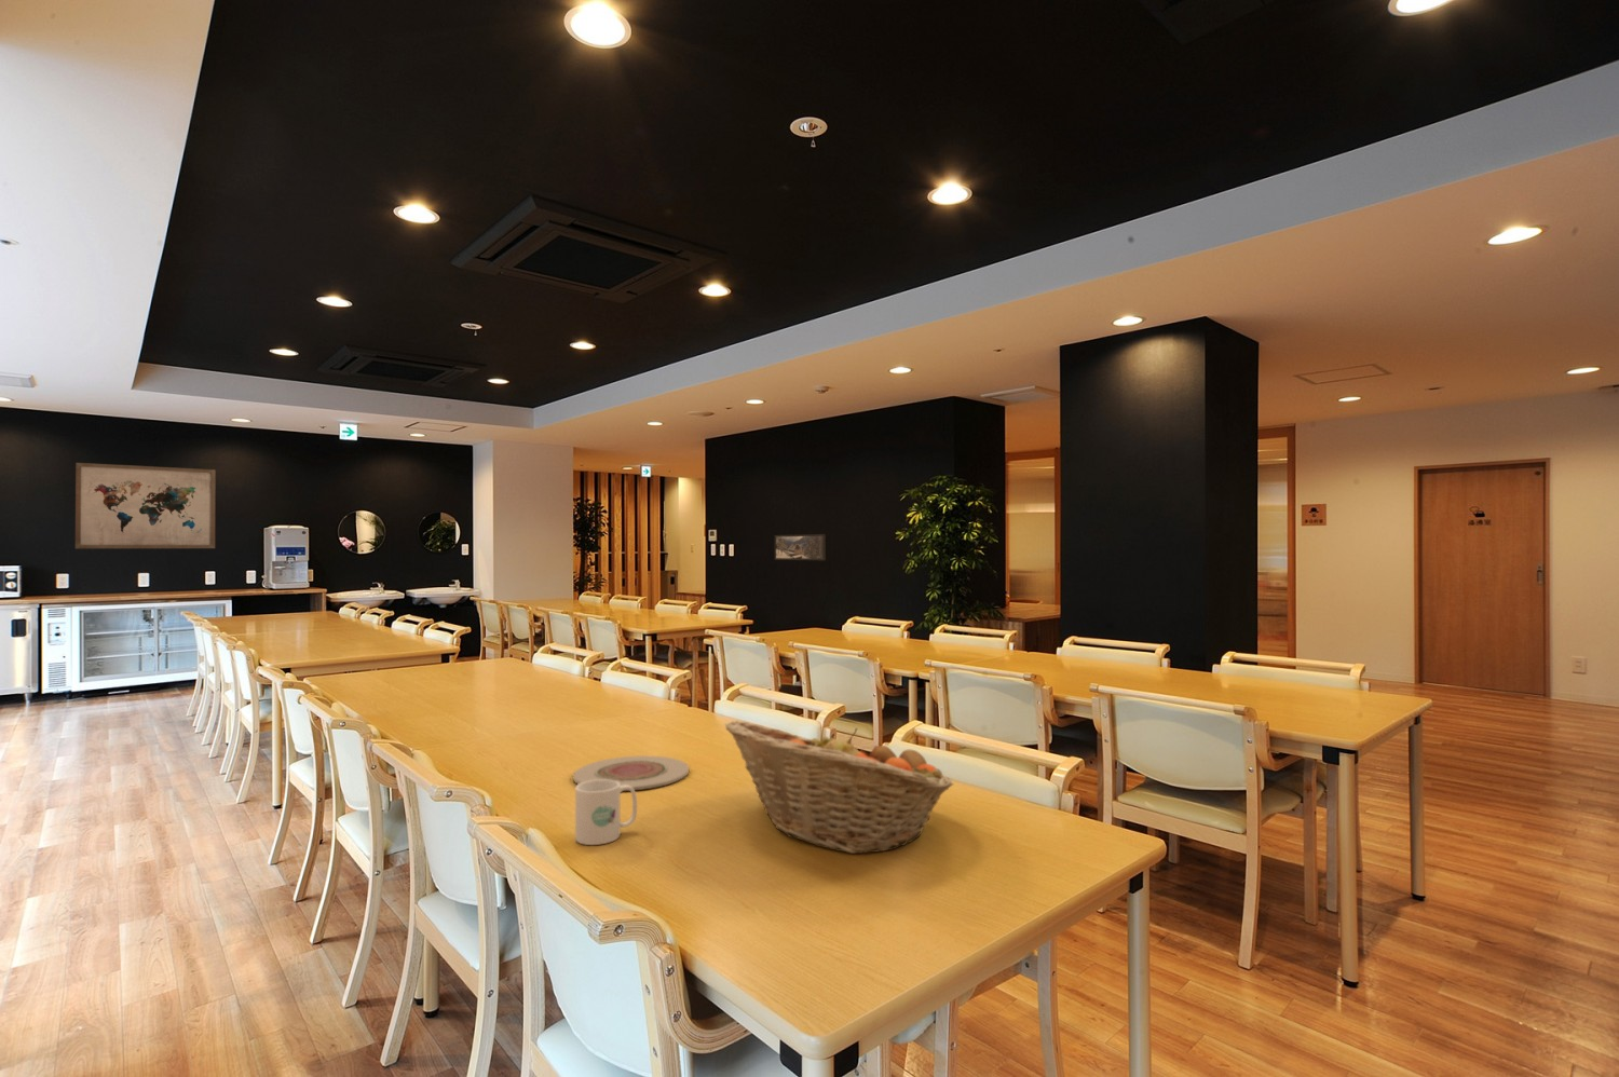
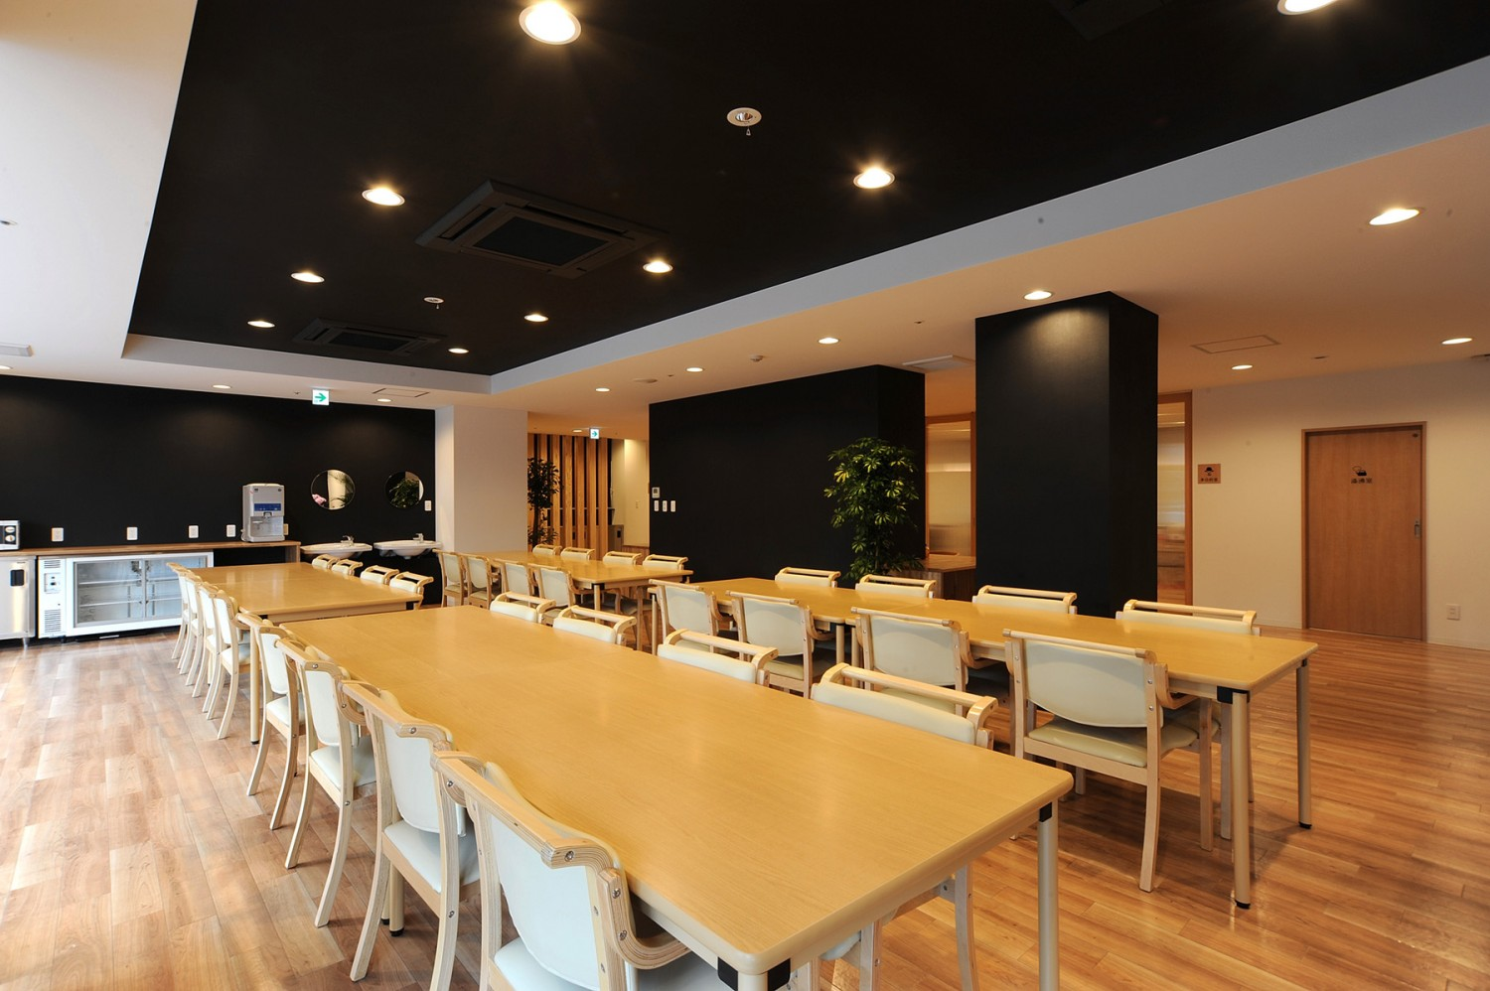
- mug [575,779,638,846]
- fruit basket [725,720,956,855]
- plate [572,755,690,792]
- wall art [75,462,216,549]
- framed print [774,534,827,561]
